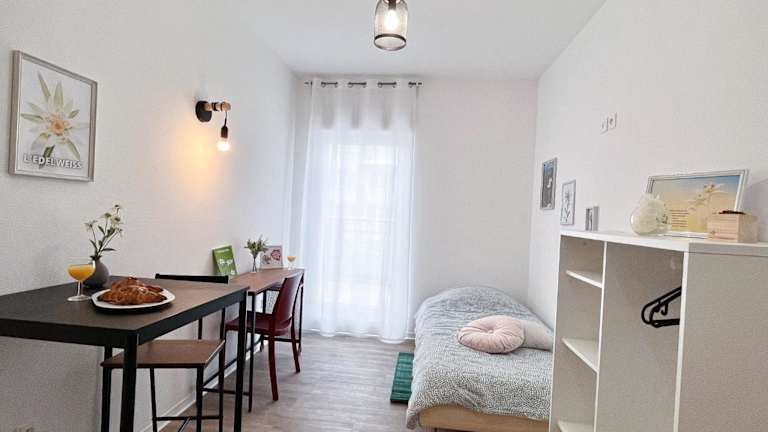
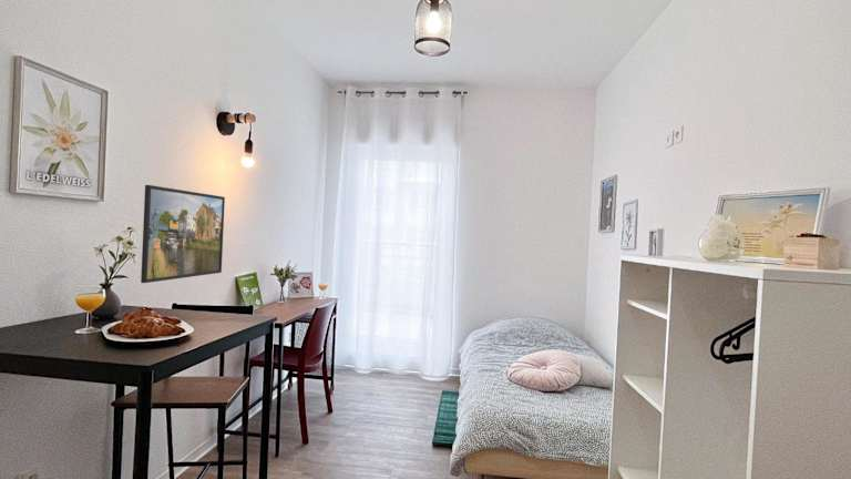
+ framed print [140,184,226,284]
